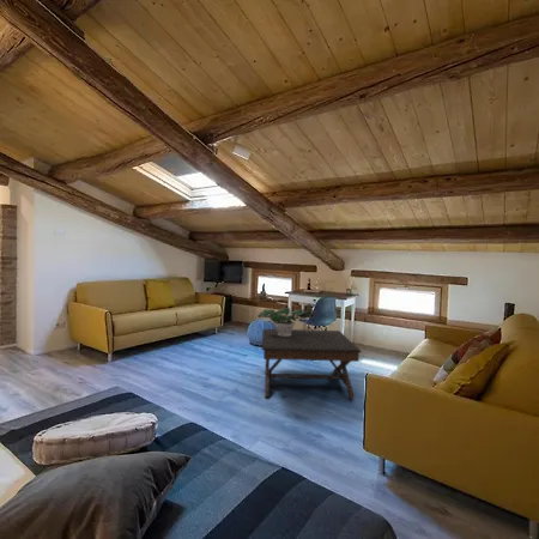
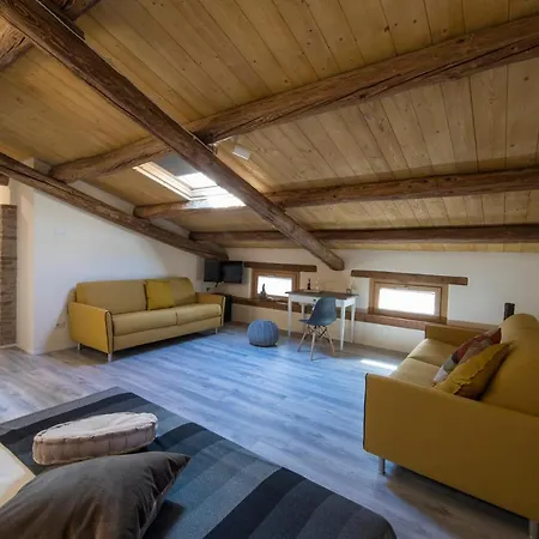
- coffee table [261,328,363,400]
- potted plant [256,307,315,337]
